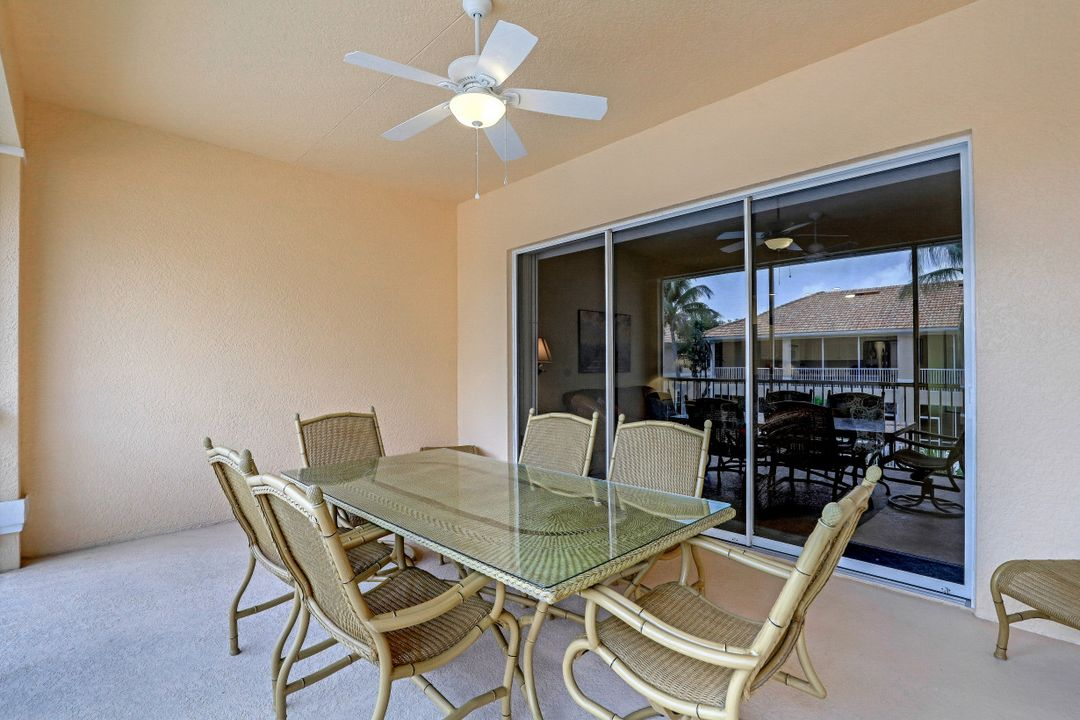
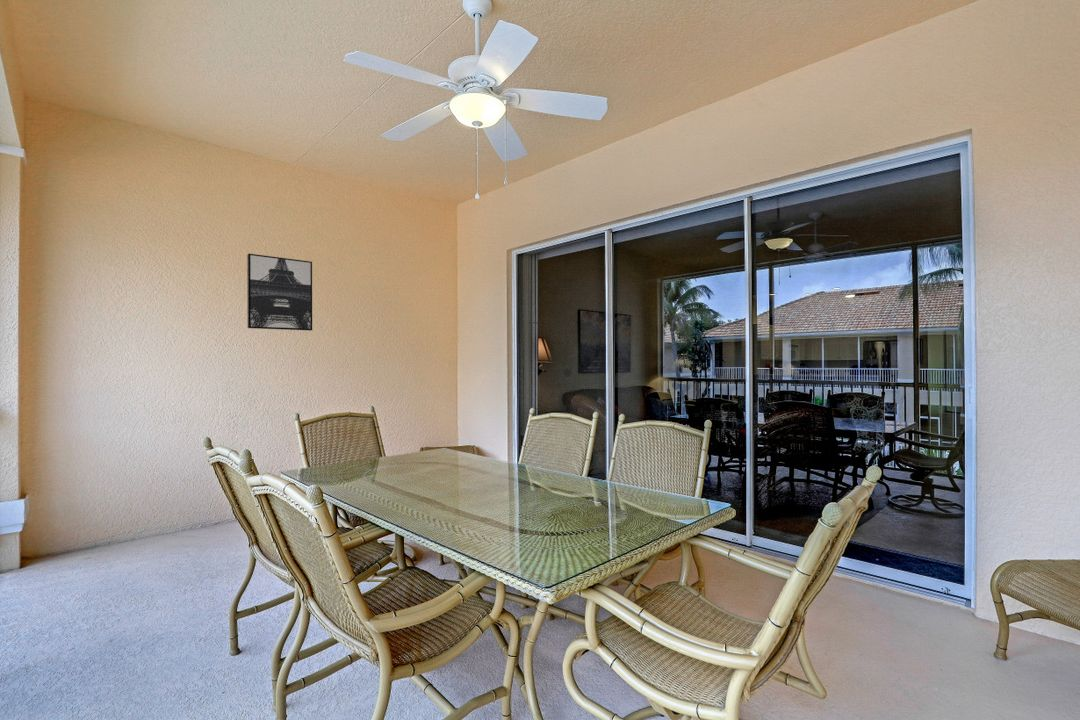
+ wall art [246,253,313,332]
